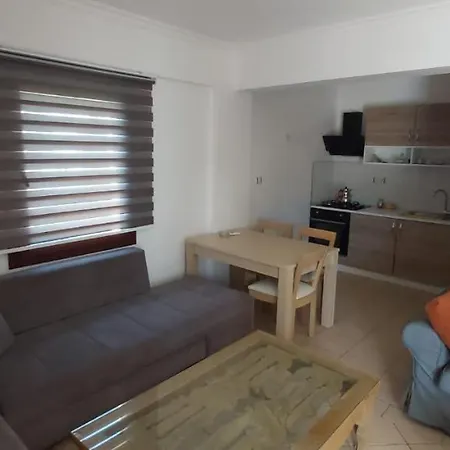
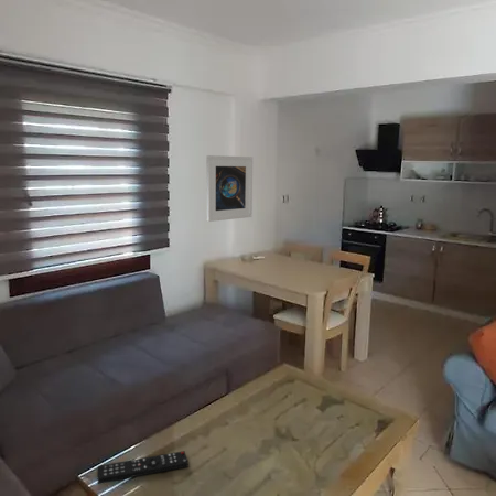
+ remote control [97,450,190,485]
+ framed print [206,154,254,223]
